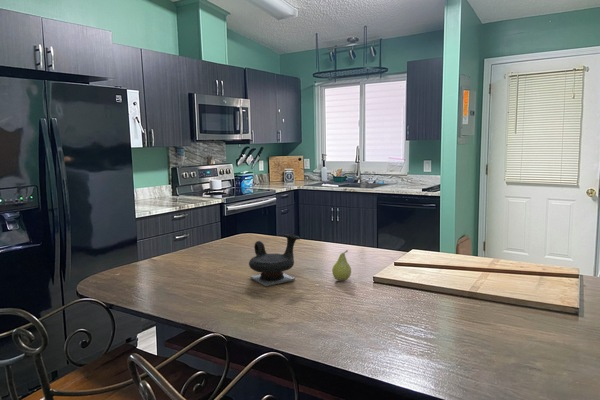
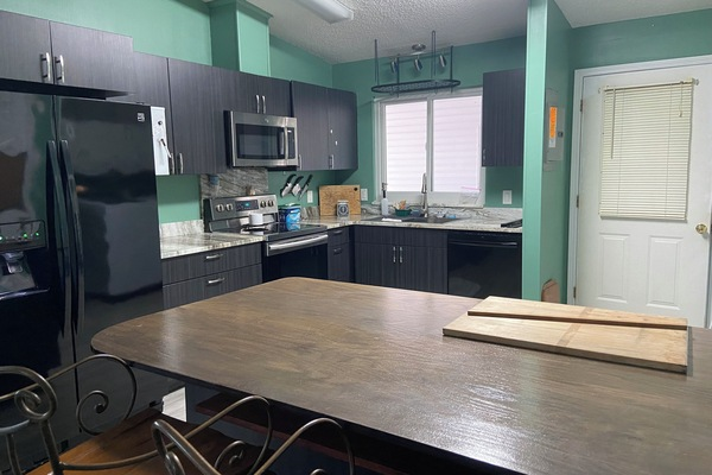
- teapot [248,233,301,287]
- fruit [331,249,352,281]
